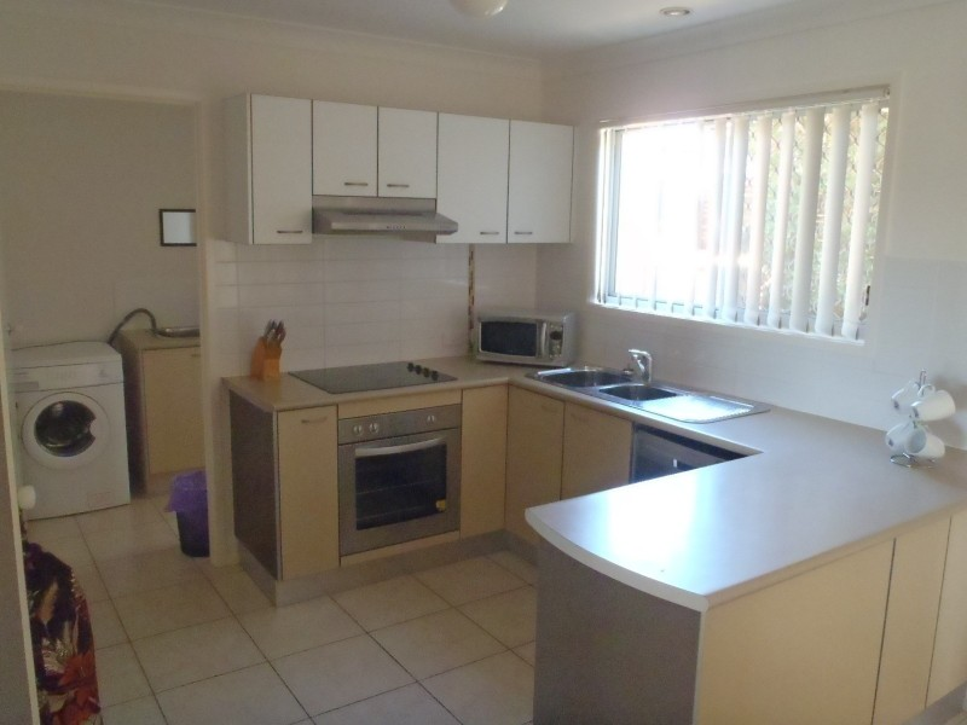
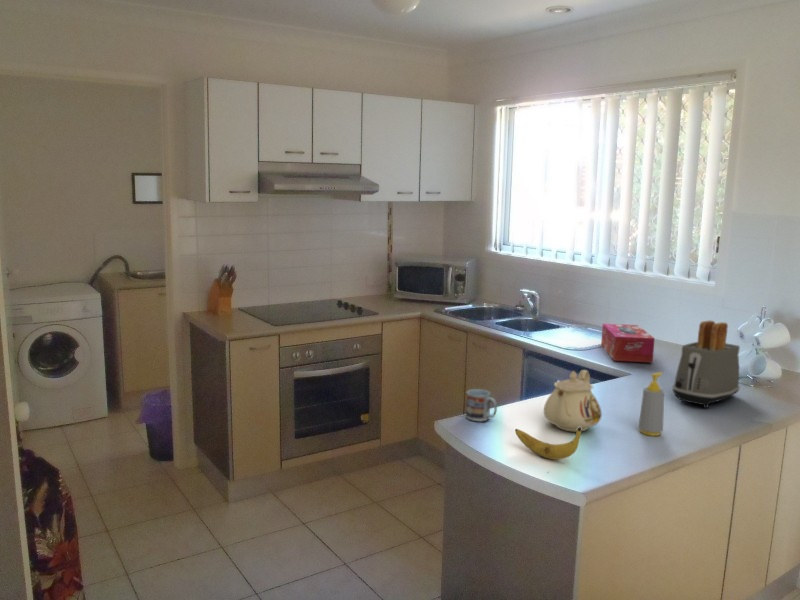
+ banana [514,427,582,460]
+ cup [465,388,498,422]
+ soap bottle [638,371,665,437]
+ tissue box [600,323,656,364]
+ toaster [671,319,741,409]
+ teapot [543,369,603,433]
